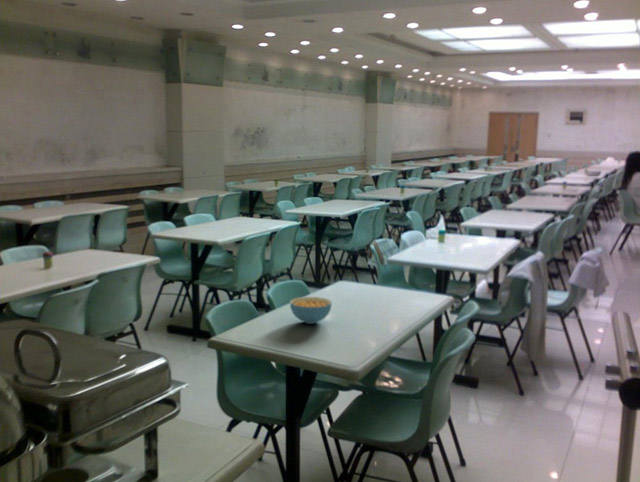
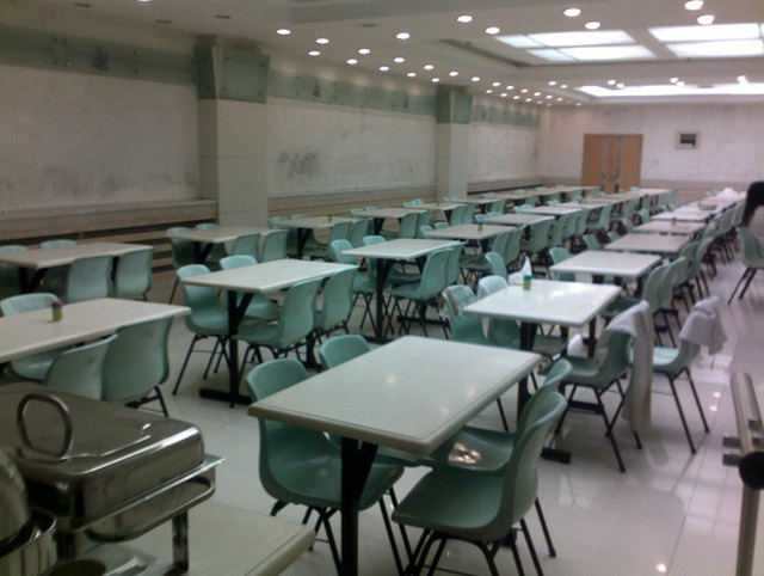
- cereal bowl [289,296,333,325]
